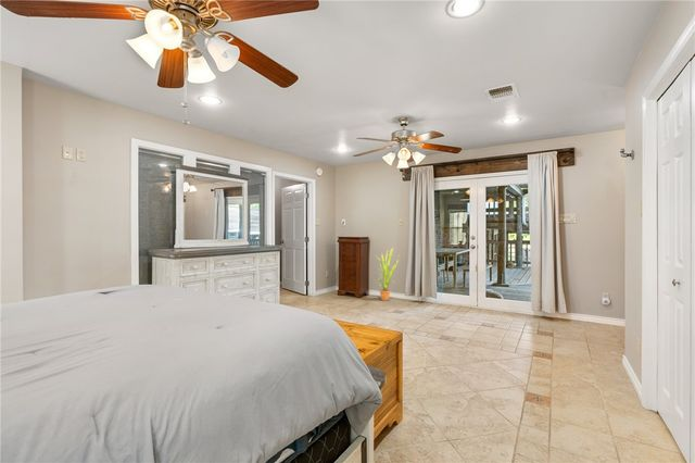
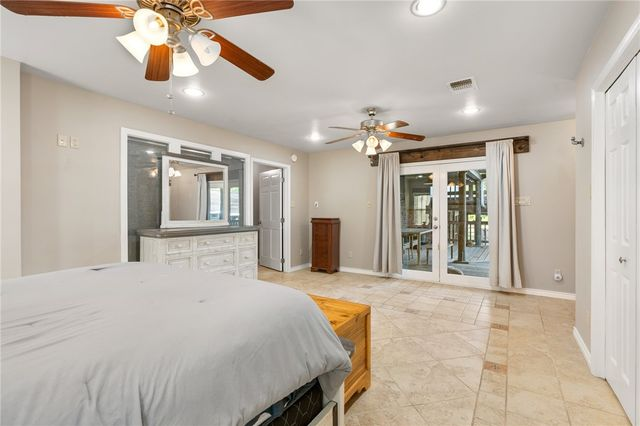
- house plant [372,247,400,302]
